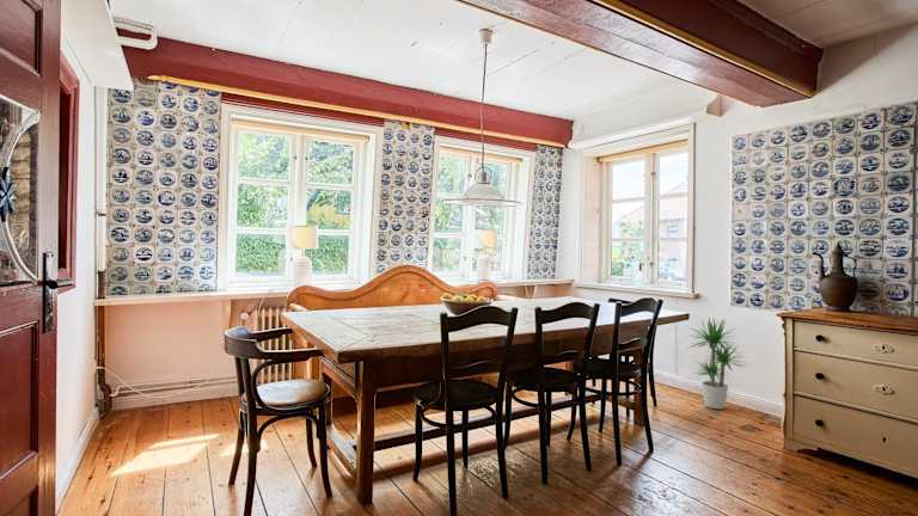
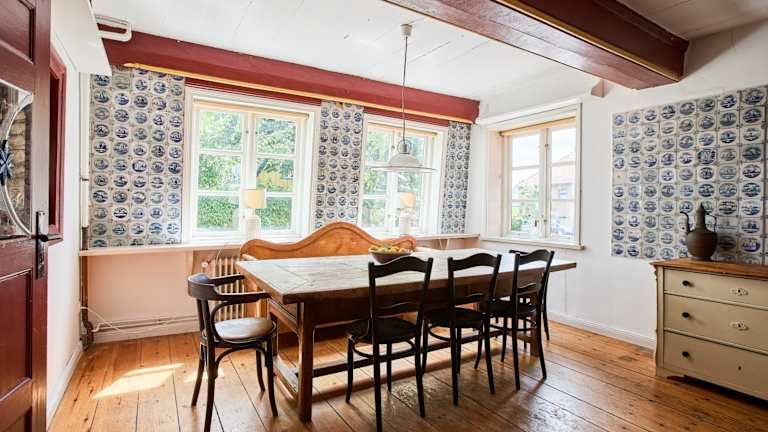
- potted plant [685,317,748,410]
